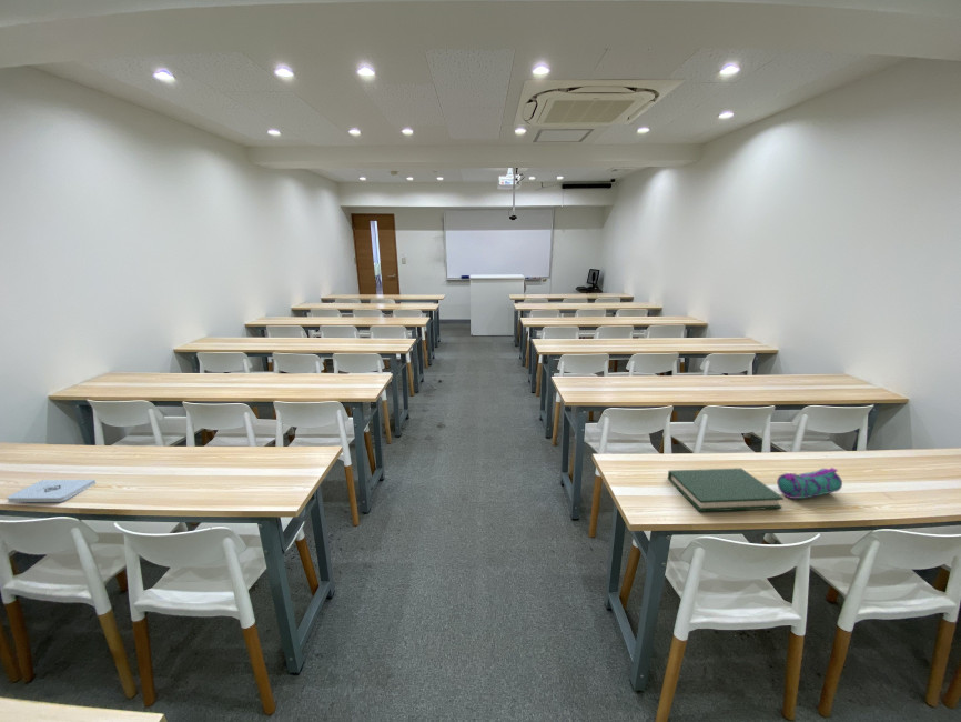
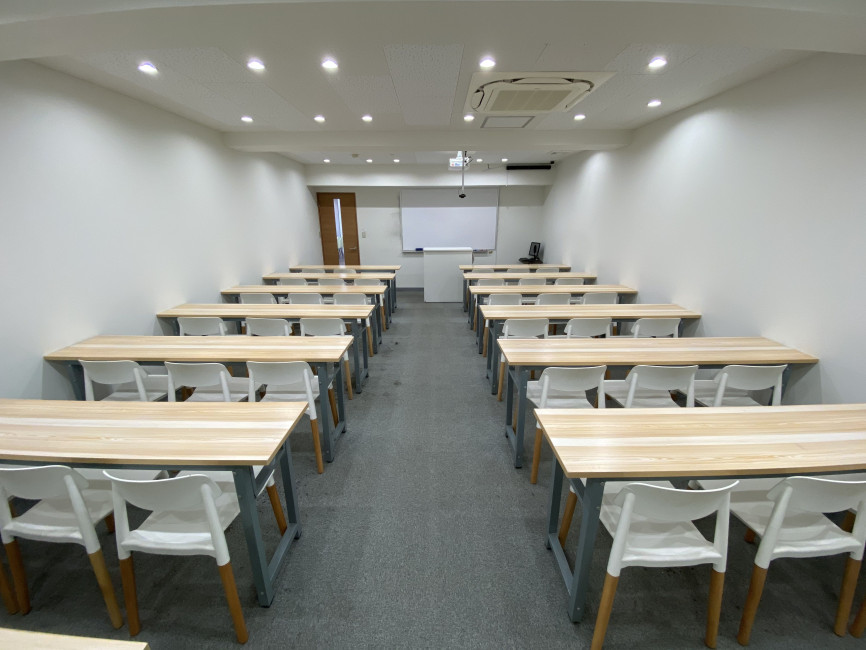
- hardback book [667,468,785,513]
- pencil case [776,467,843,500]
- notepad [6,479,97,503]
